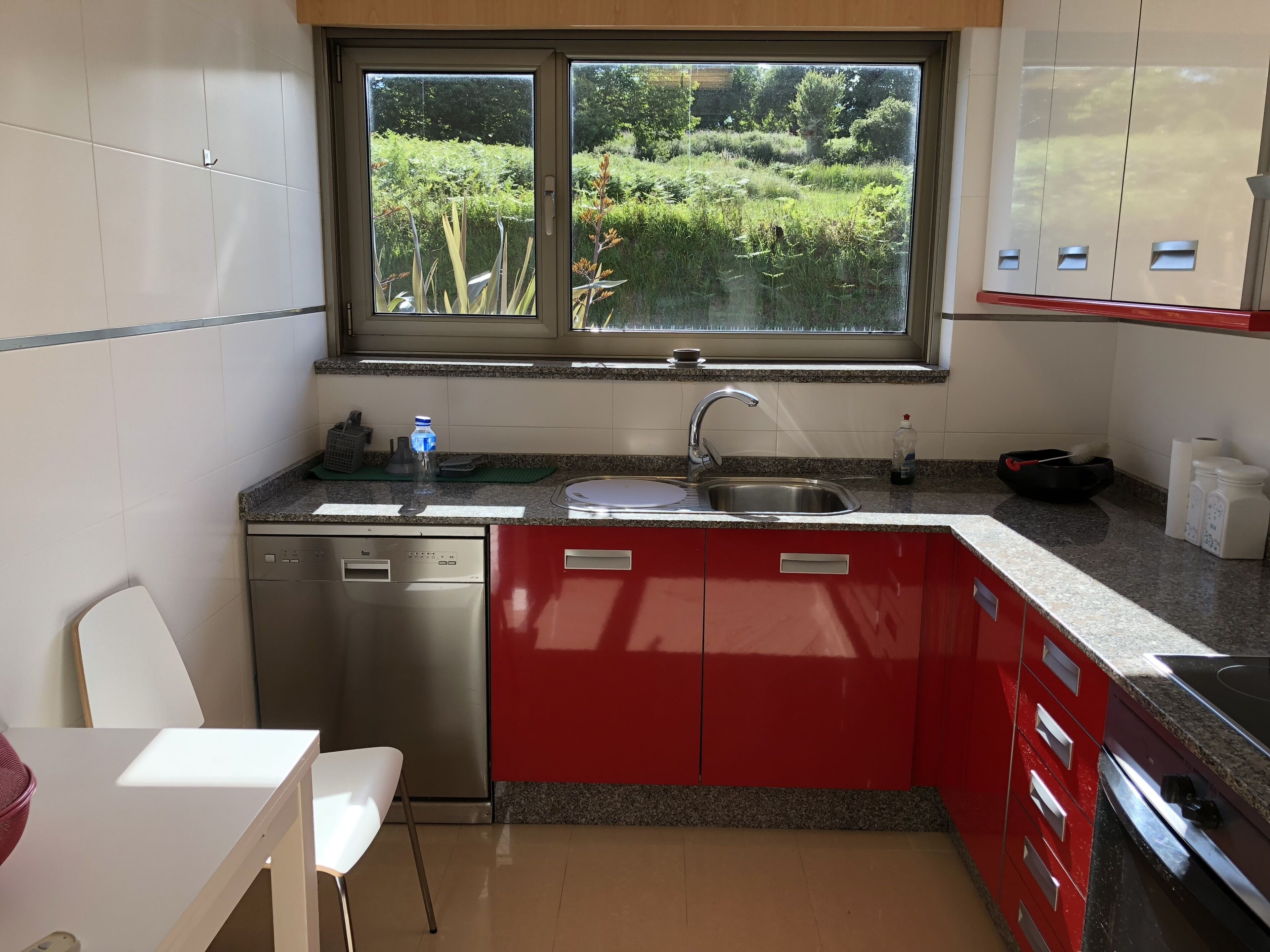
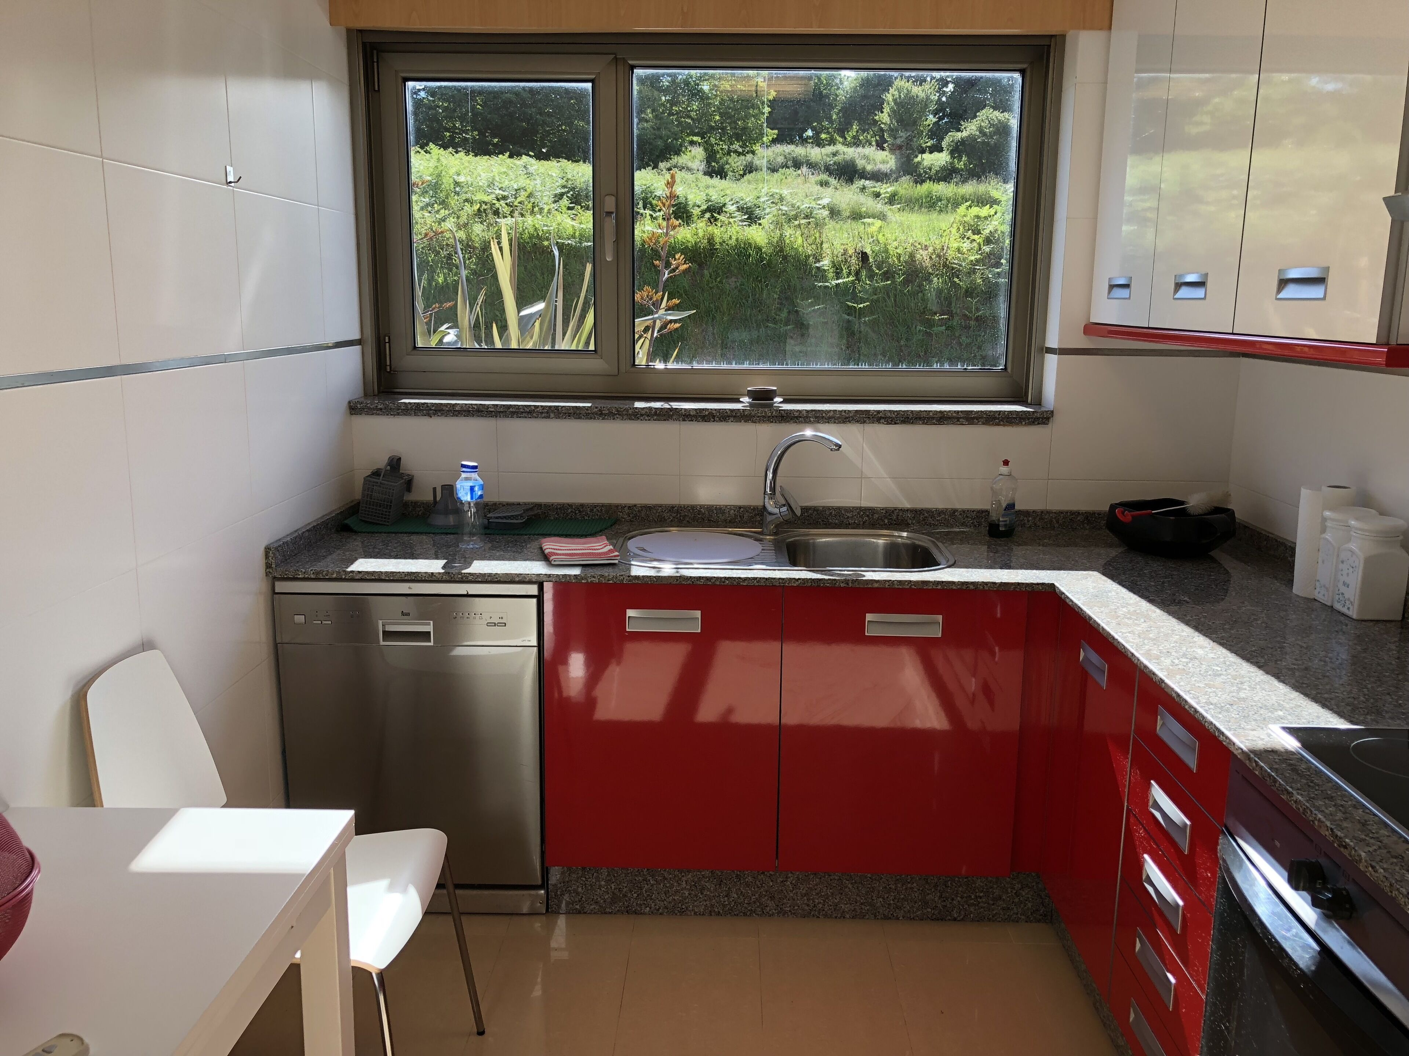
+ dish towel [539,536,620,565]
